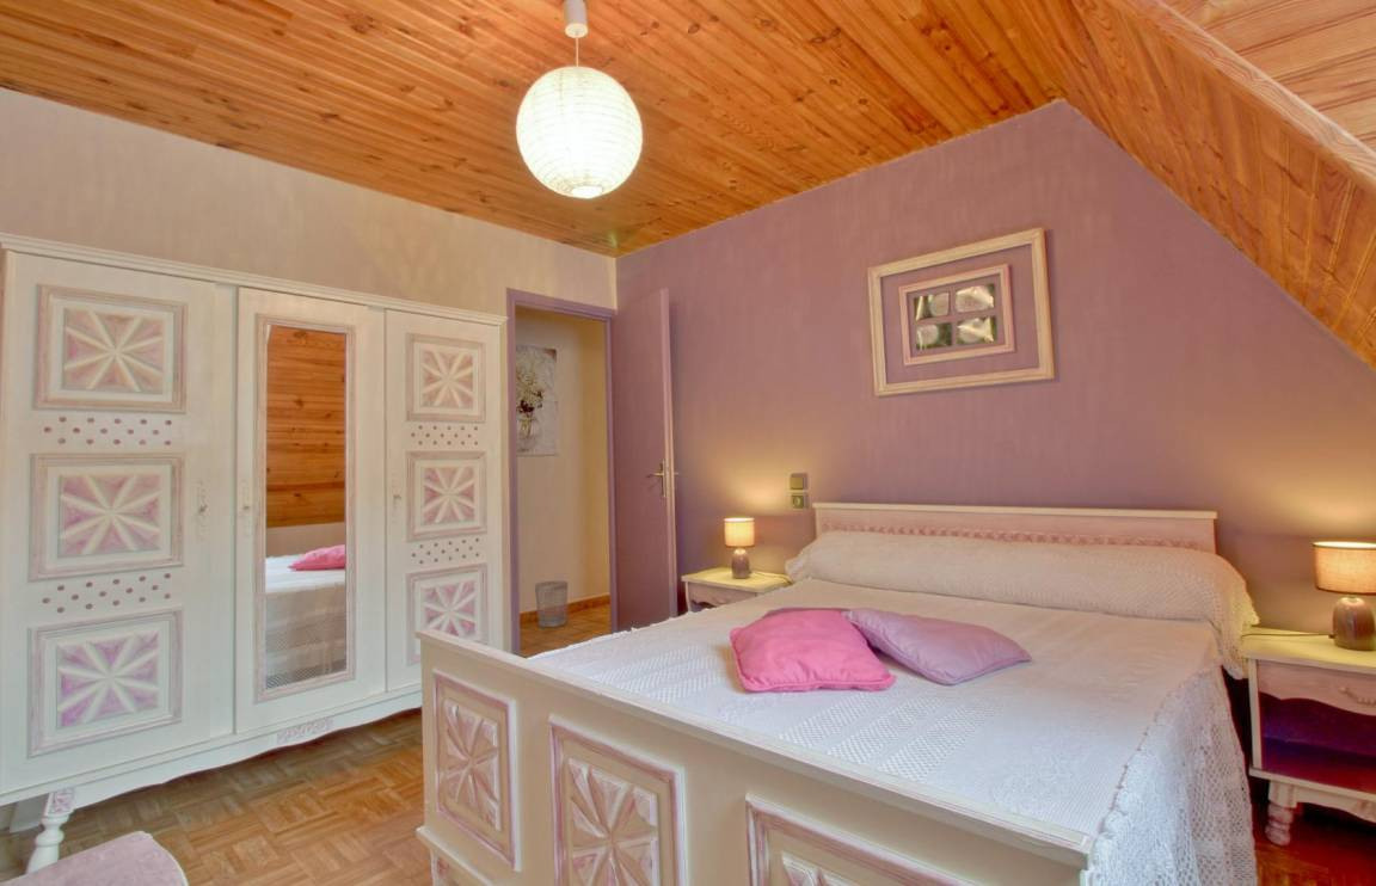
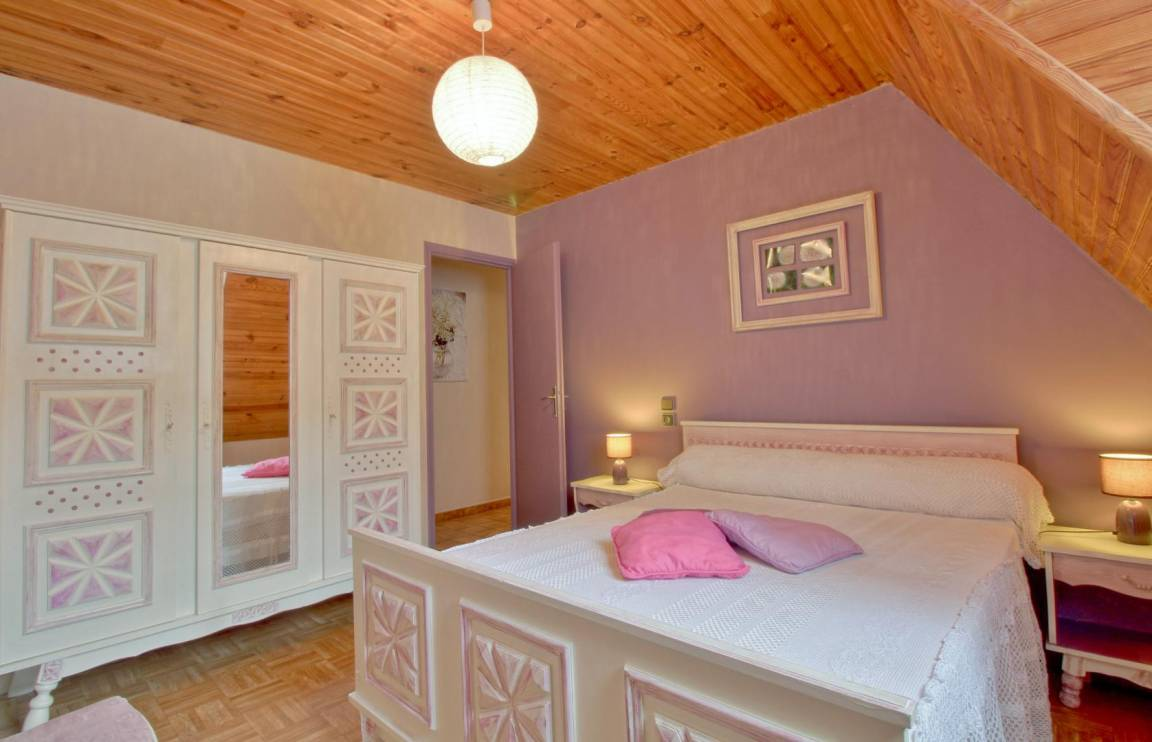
- wastebasket [534,580,569,628]
